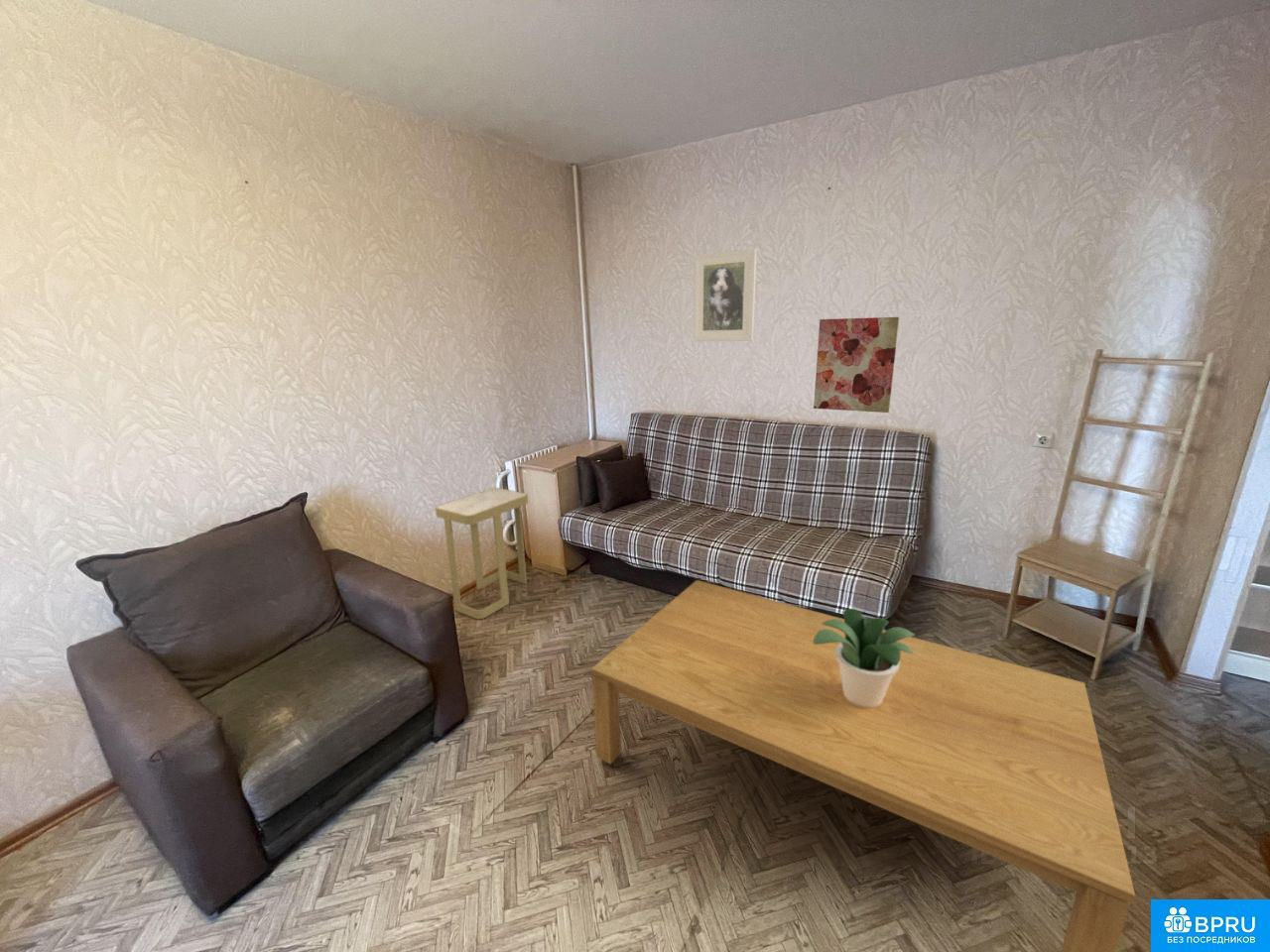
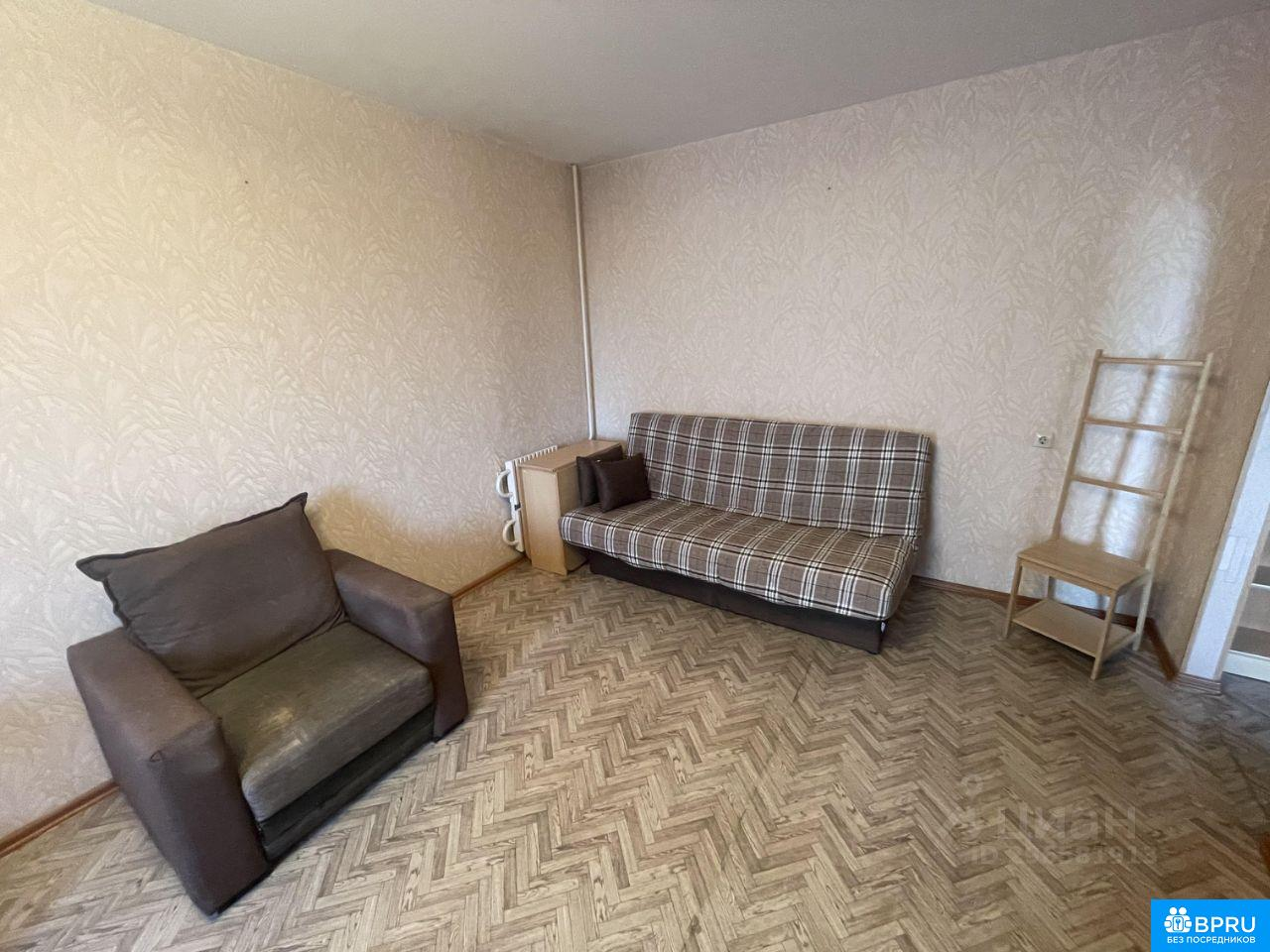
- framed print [693,248,758,342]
- coffee table [590,579,1136,952]
- potted plant [814,608,916,708]
- side table [435,487,529,620]
- wall art [813,316,900,414]
